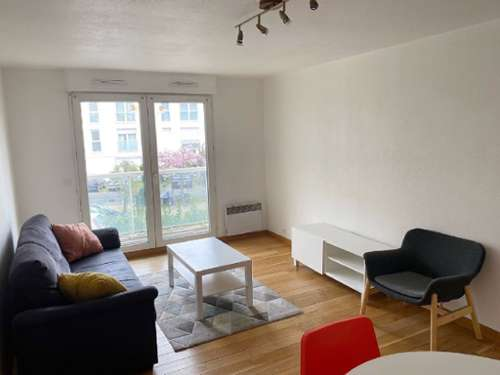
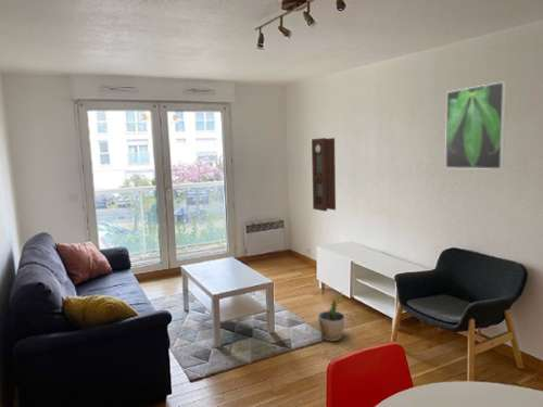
+ potted plant [317,291,345,342]
+ pendulum clock [311,137,337,213]
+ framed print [444,80,507,170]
